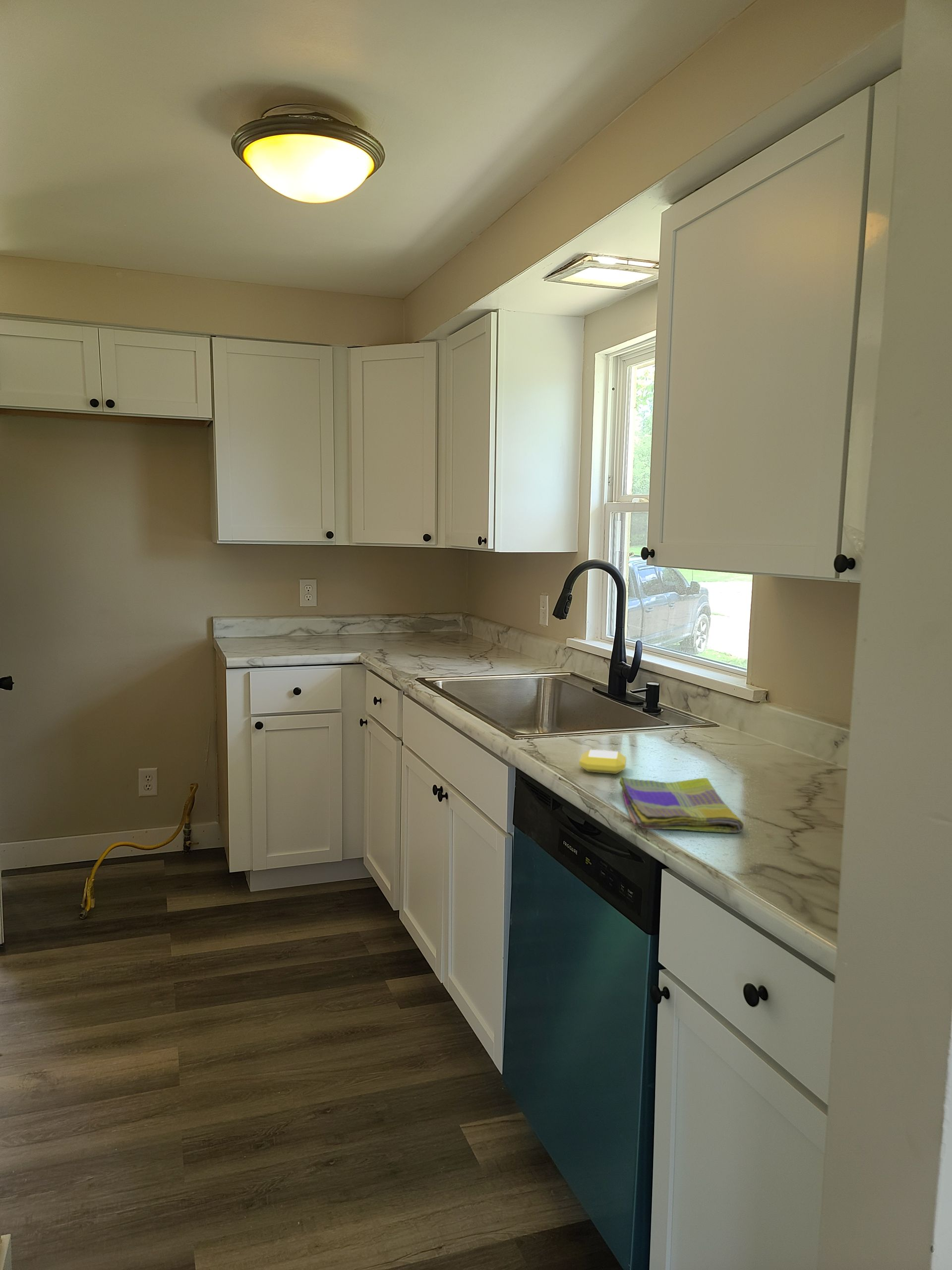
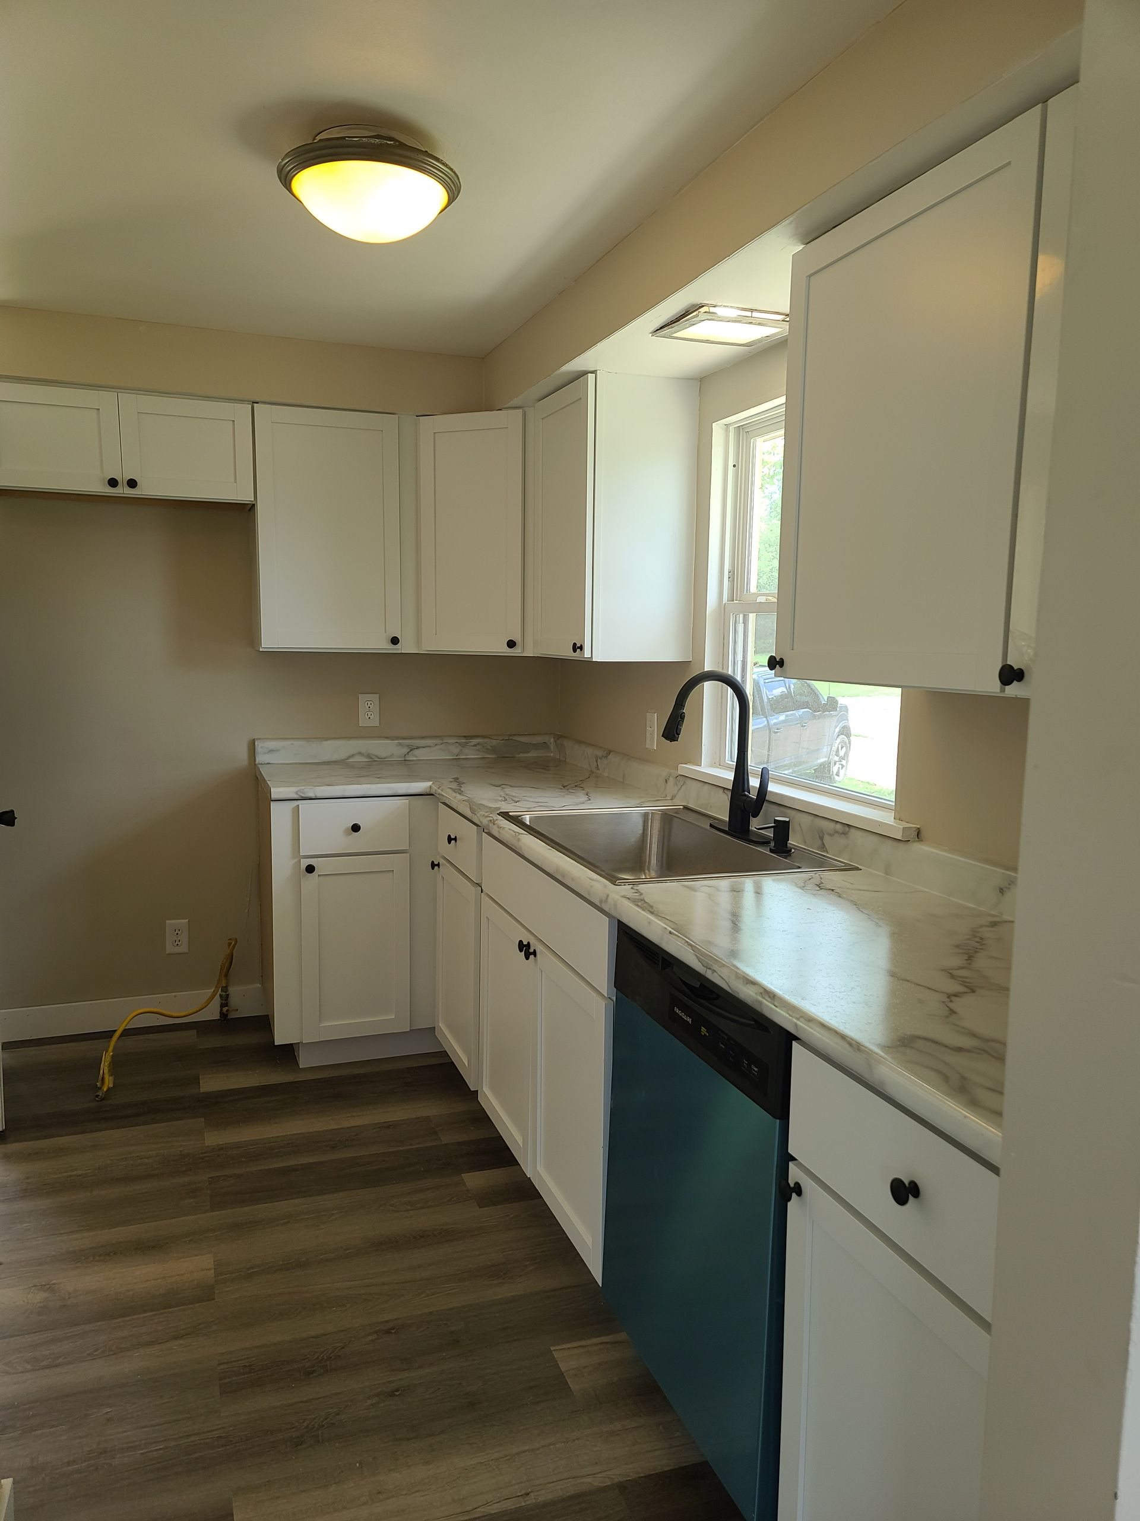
- dish towel [619,776,744,833]
- soap bar [579,749,627,774]
